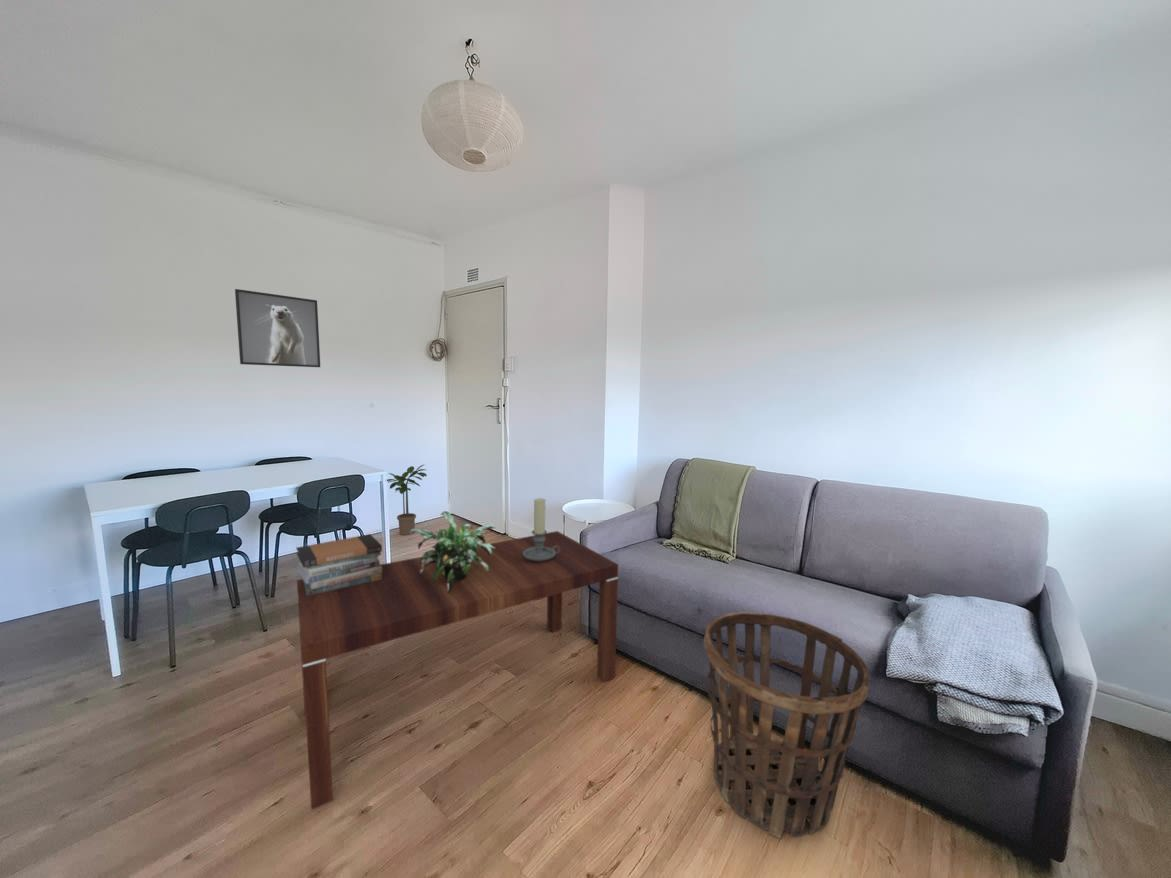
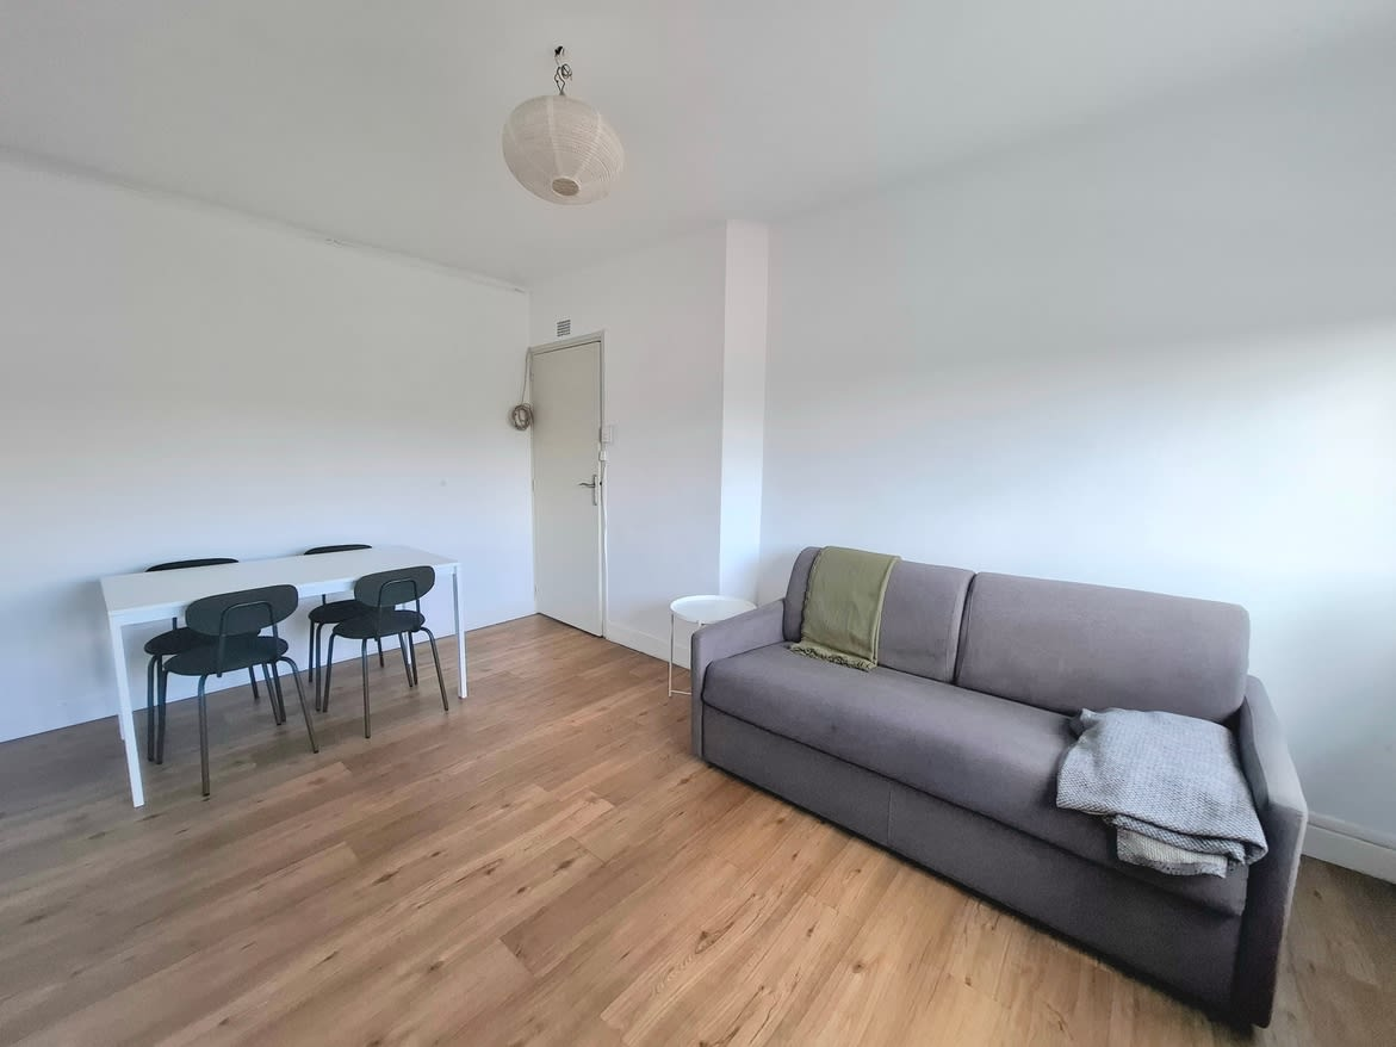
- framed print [234,288,321,368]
- basket [703,612,871,839]
- candle holder [523,497,560,561]
- potted plant [410,510,497,595]
- potted plant [386,464,428,536]
- book stack [295,533,383,596]
- coffee table [296,530,619,811]
